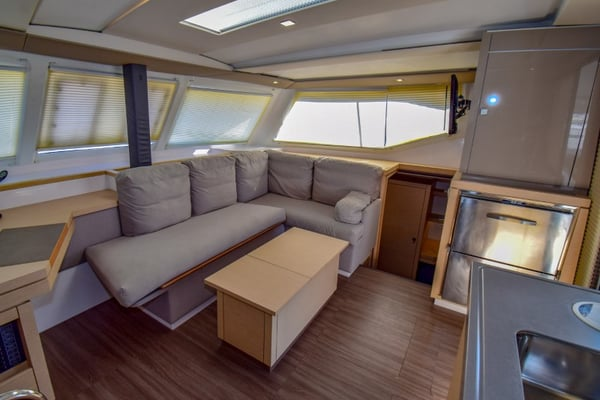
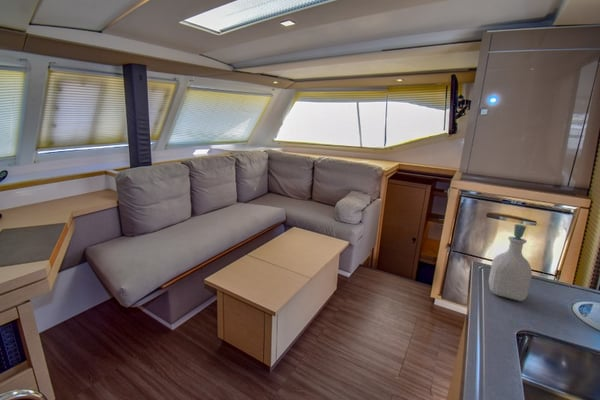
+ soap bottle [488,223,533,302]
